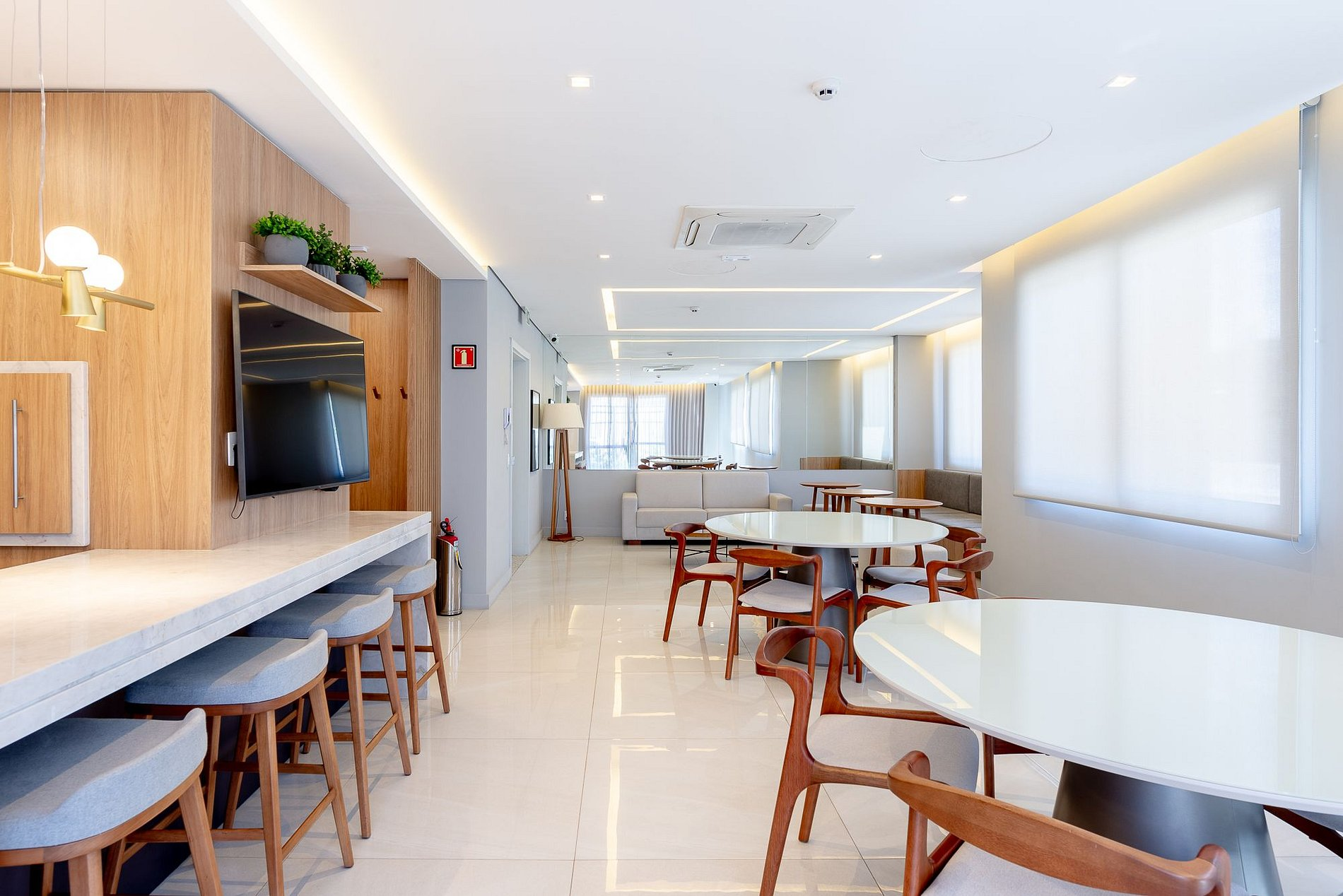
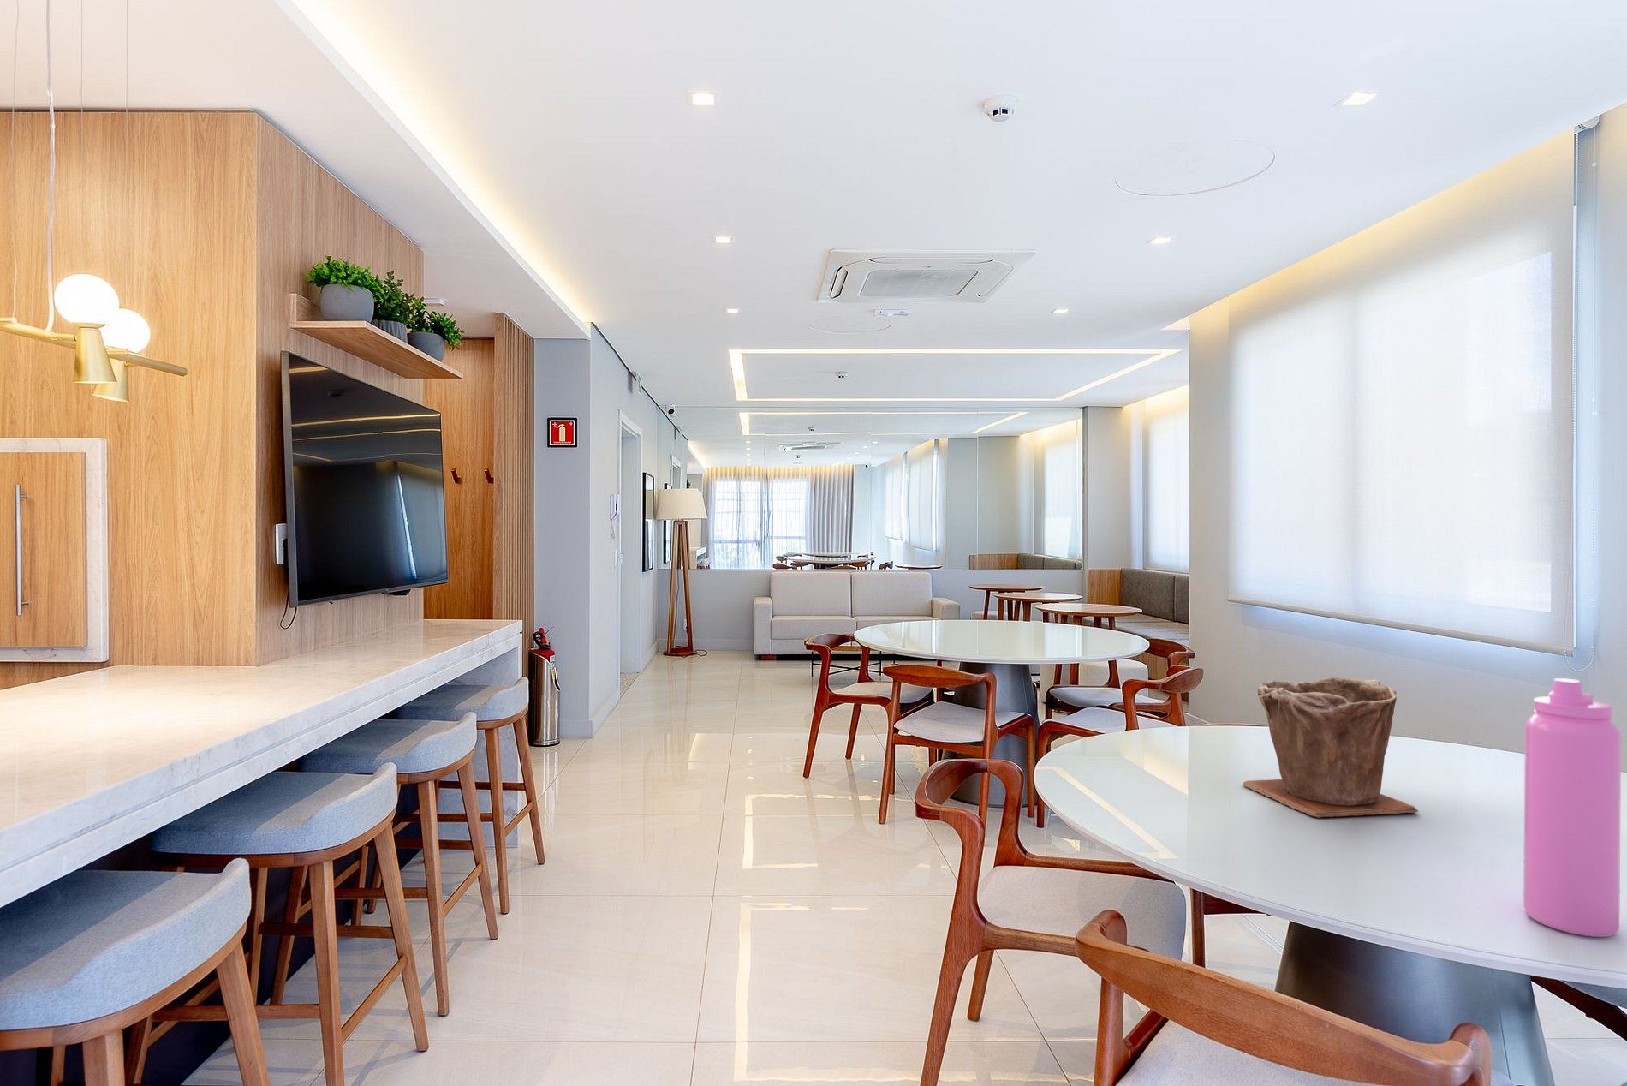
+ water bottle [1523,678,1622,938]
+ plant pot [1242,676,1419,819]
